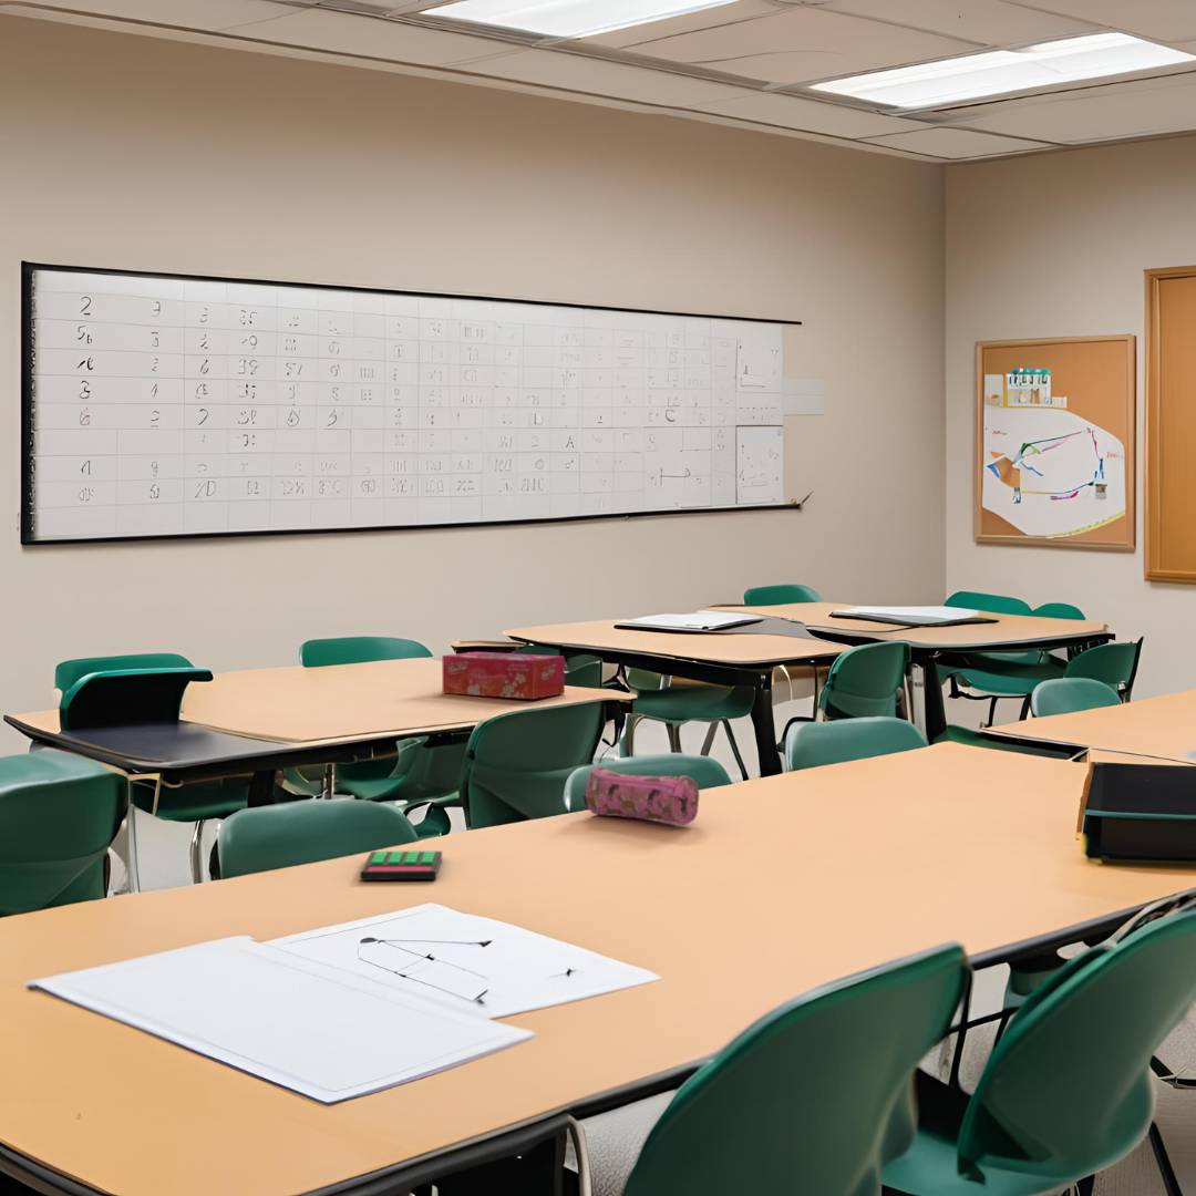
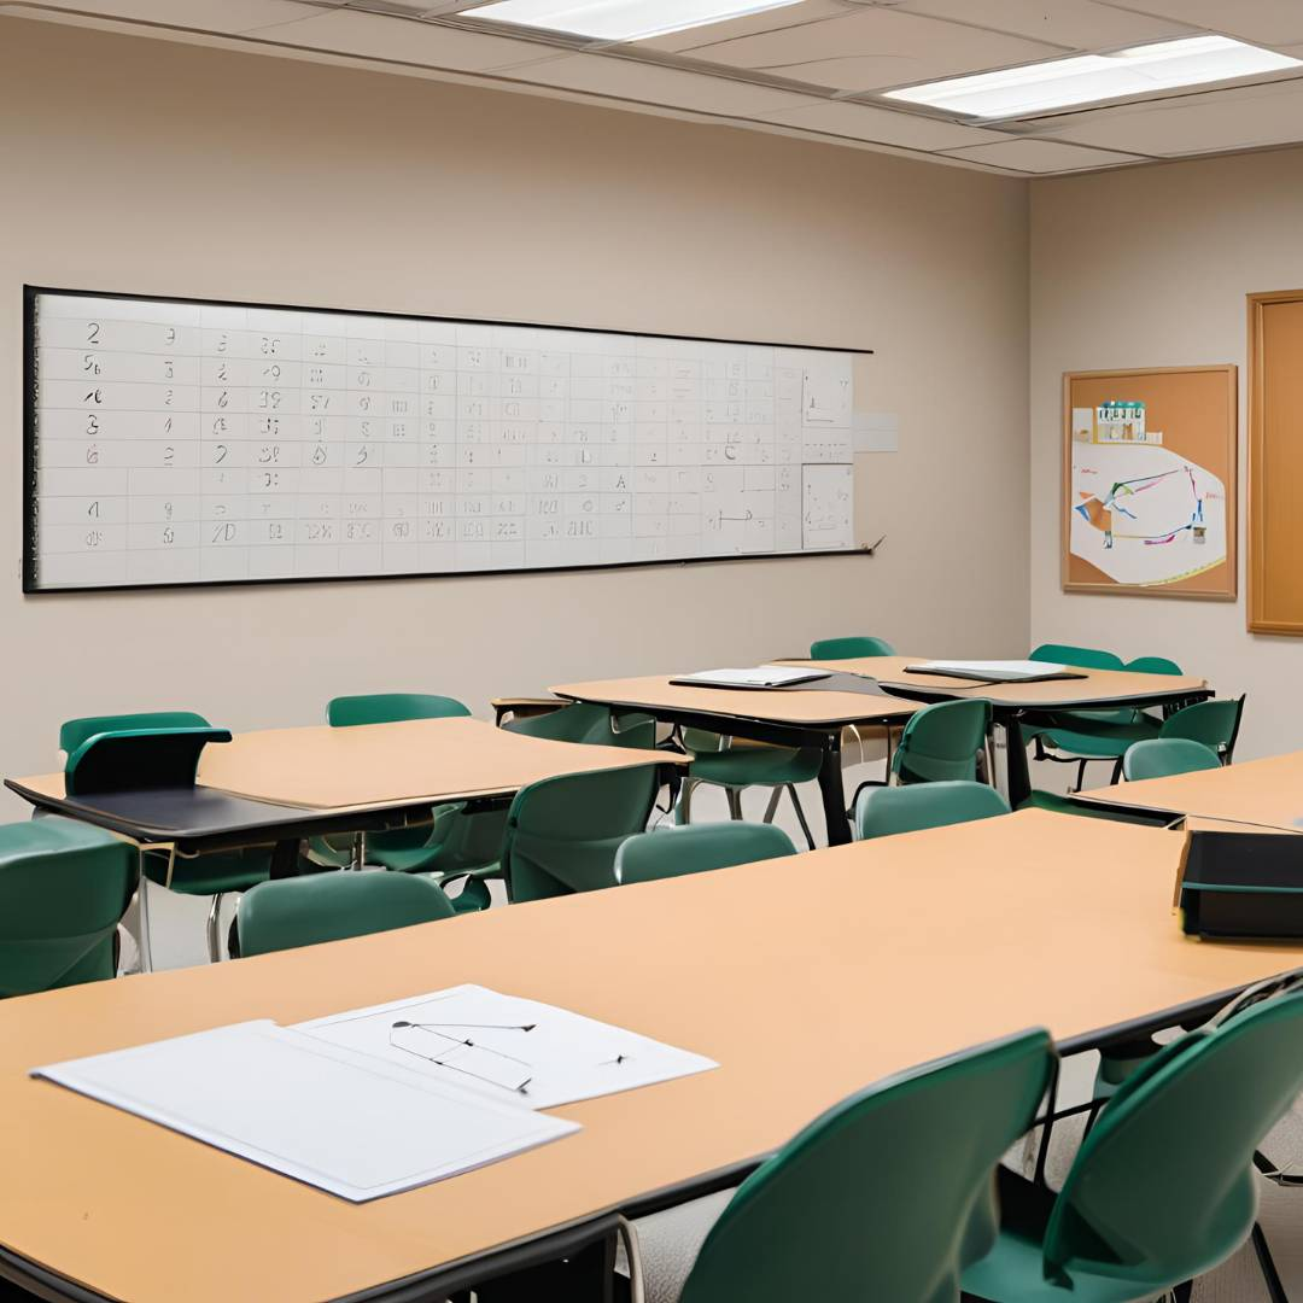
- tissue box [441,651,566,700]
- calculator [359,850,443,881]
- pencil case [581,765,700,826]
